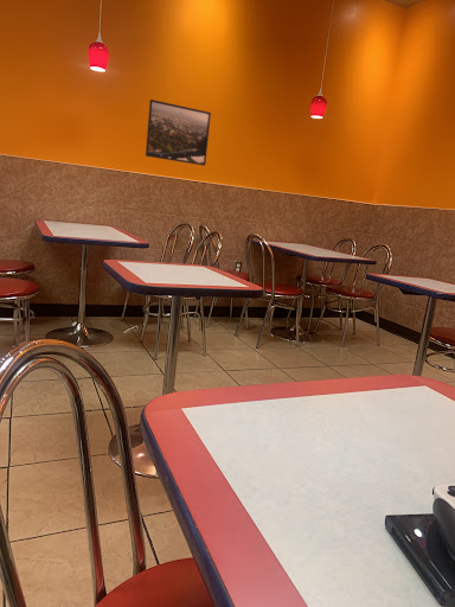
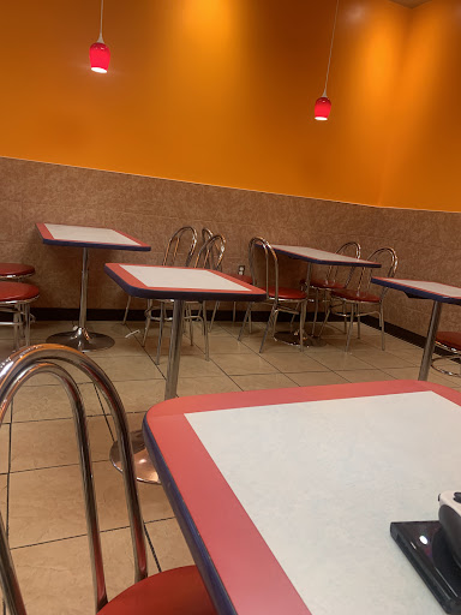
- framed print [145,98,212,167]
